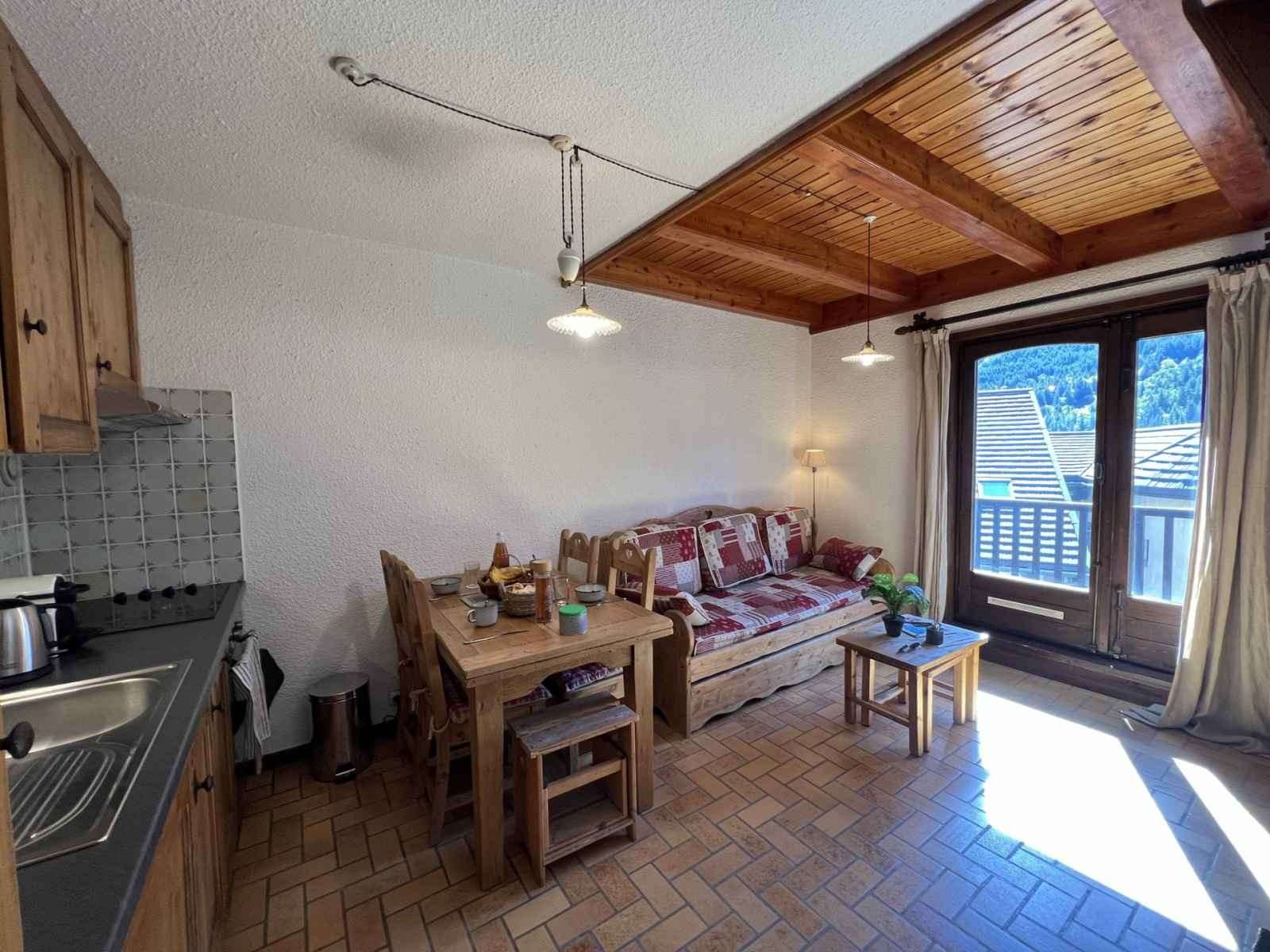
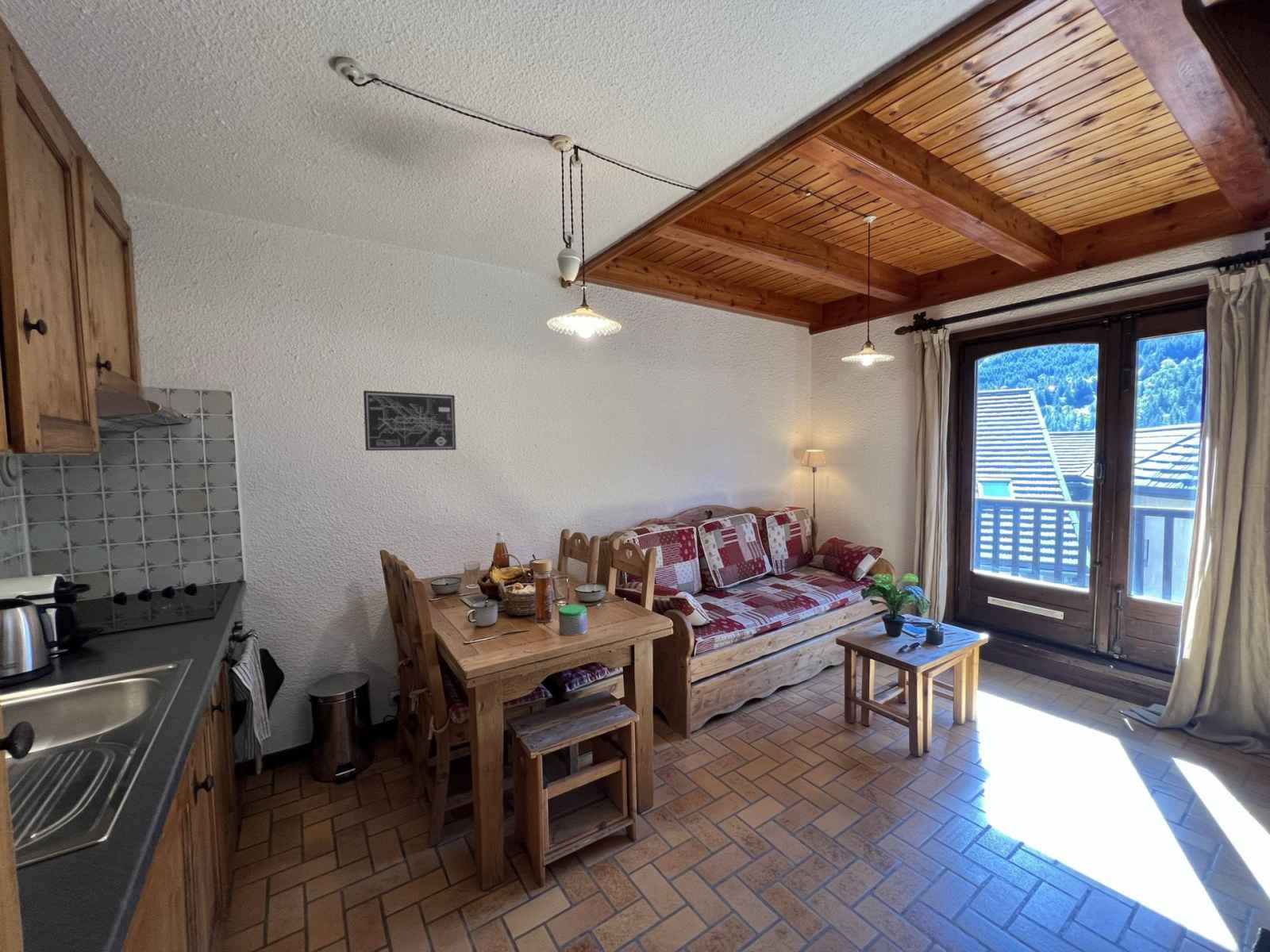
+ wall art [363,390,457,451]
